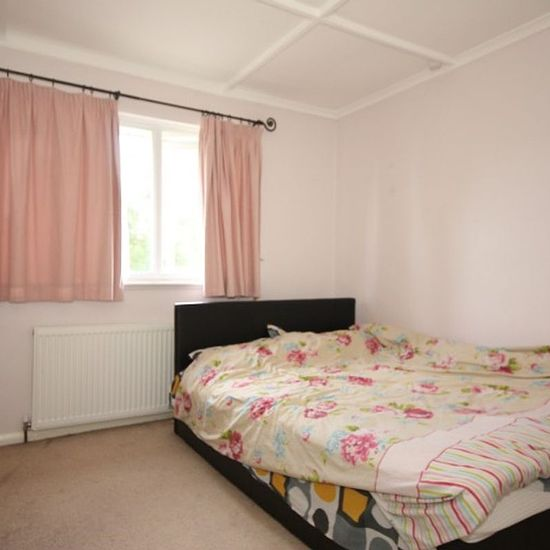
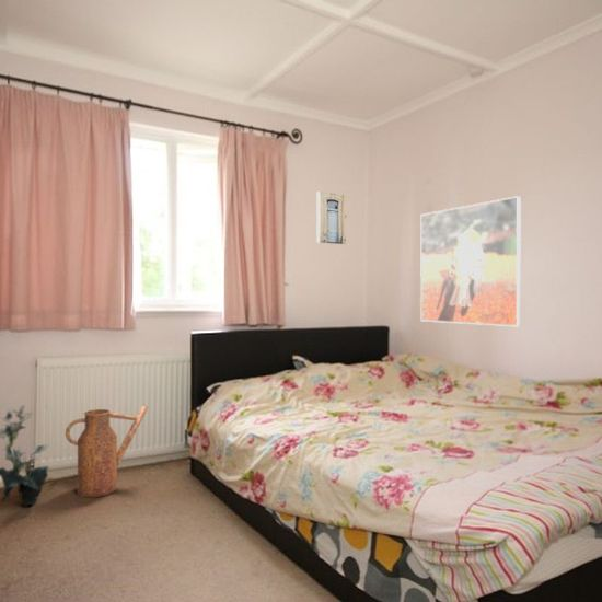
+ watering can [65,404,149,499]
+ decorative plant [0,404,50,507]
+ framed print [419,195,522,327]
+ wall art [315,190,347,245]
